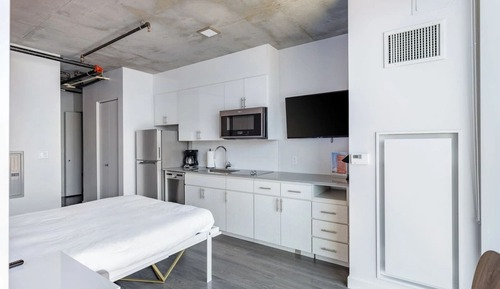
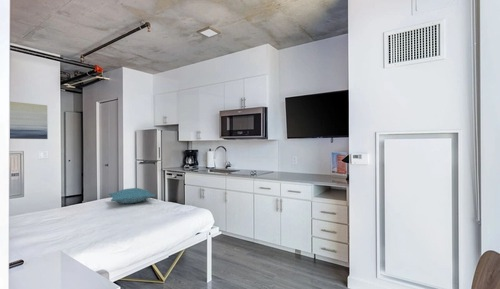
+ pillow [107,187,157,205]
+ wall art [9,101,49,140]
